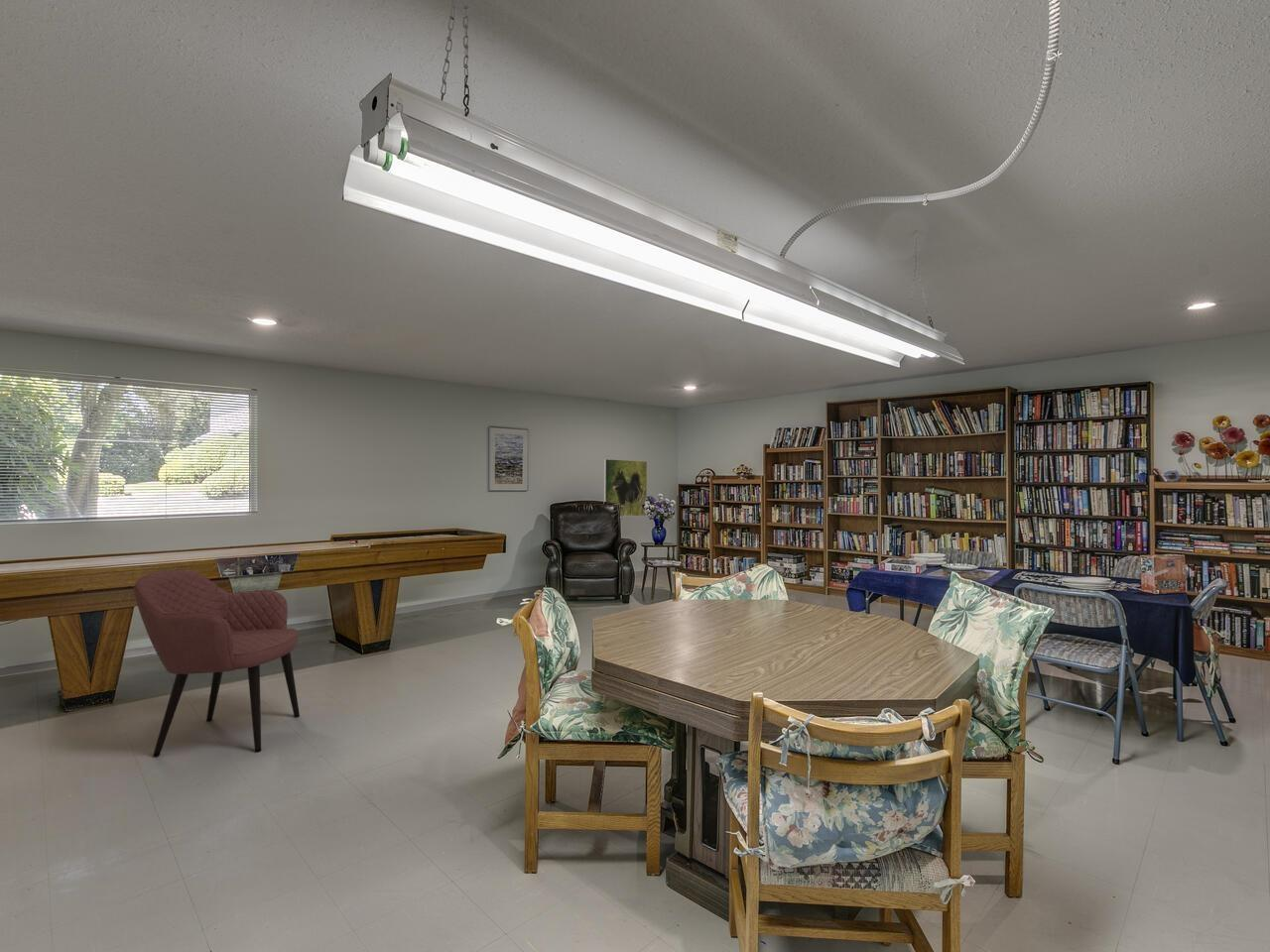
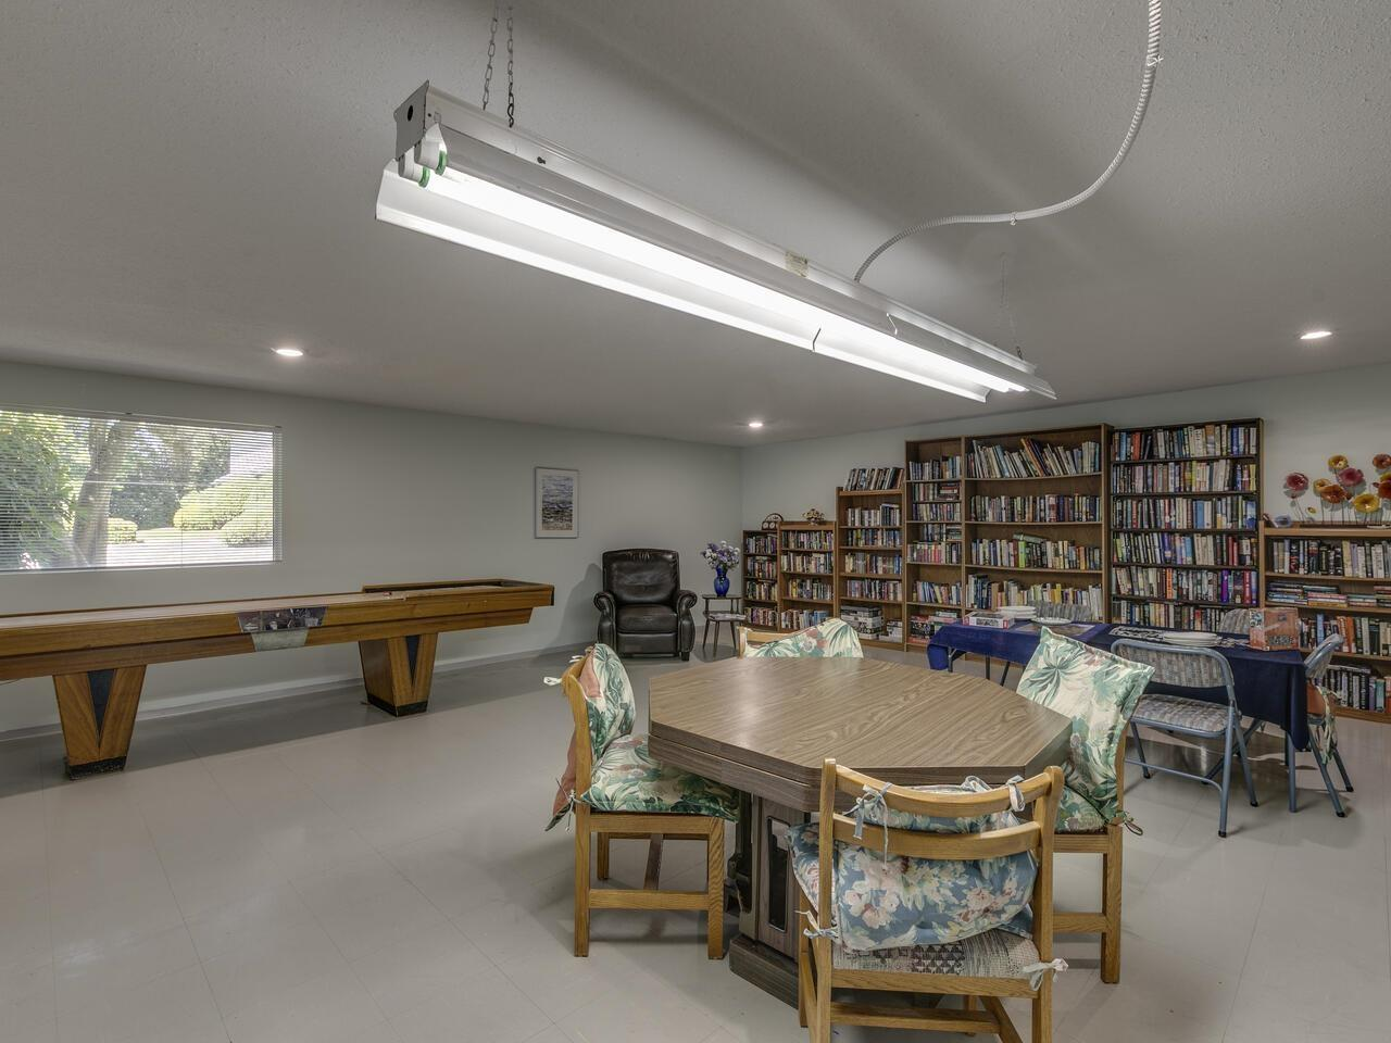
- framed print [603,458,648,518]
- armchair [133,569,301,758]
